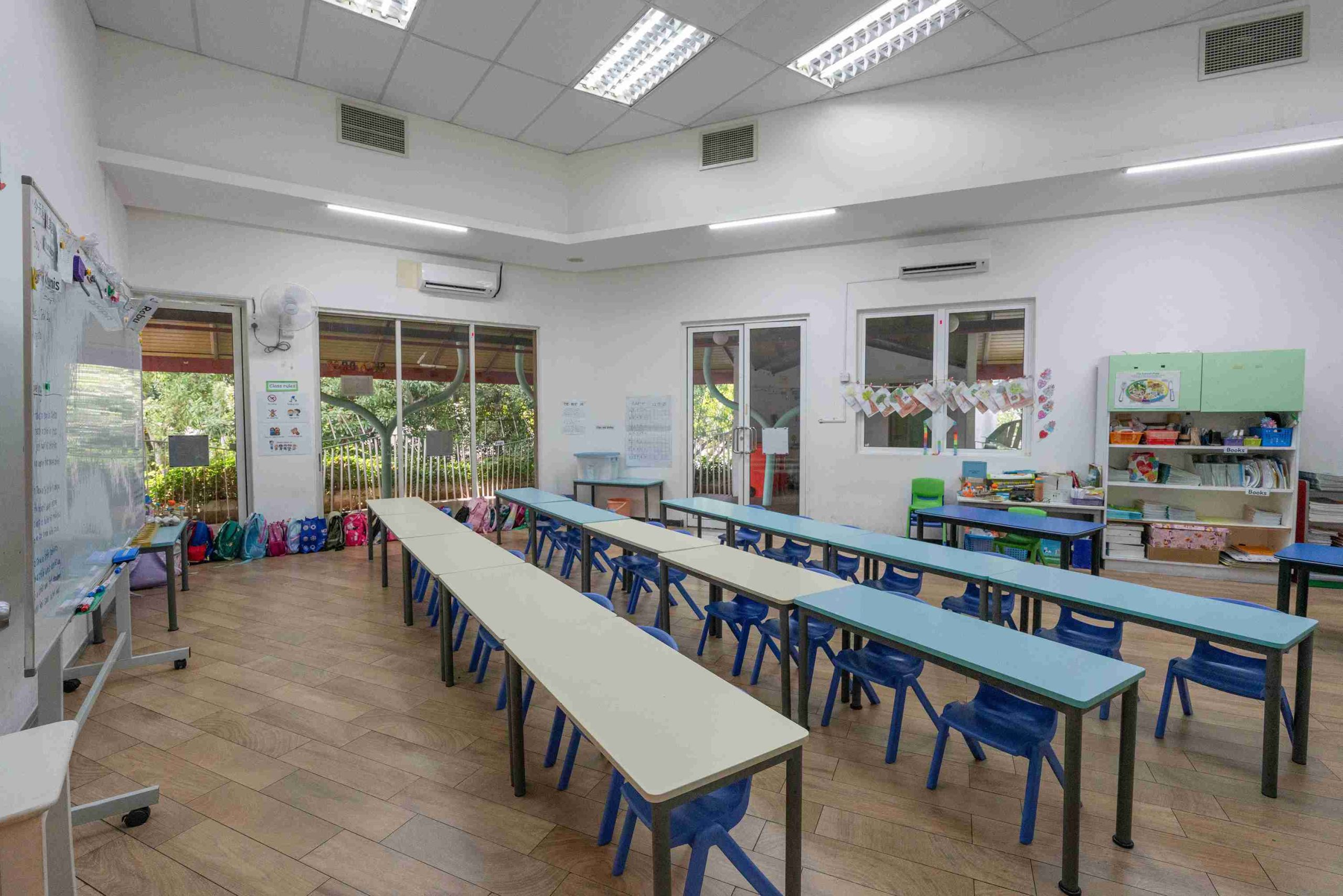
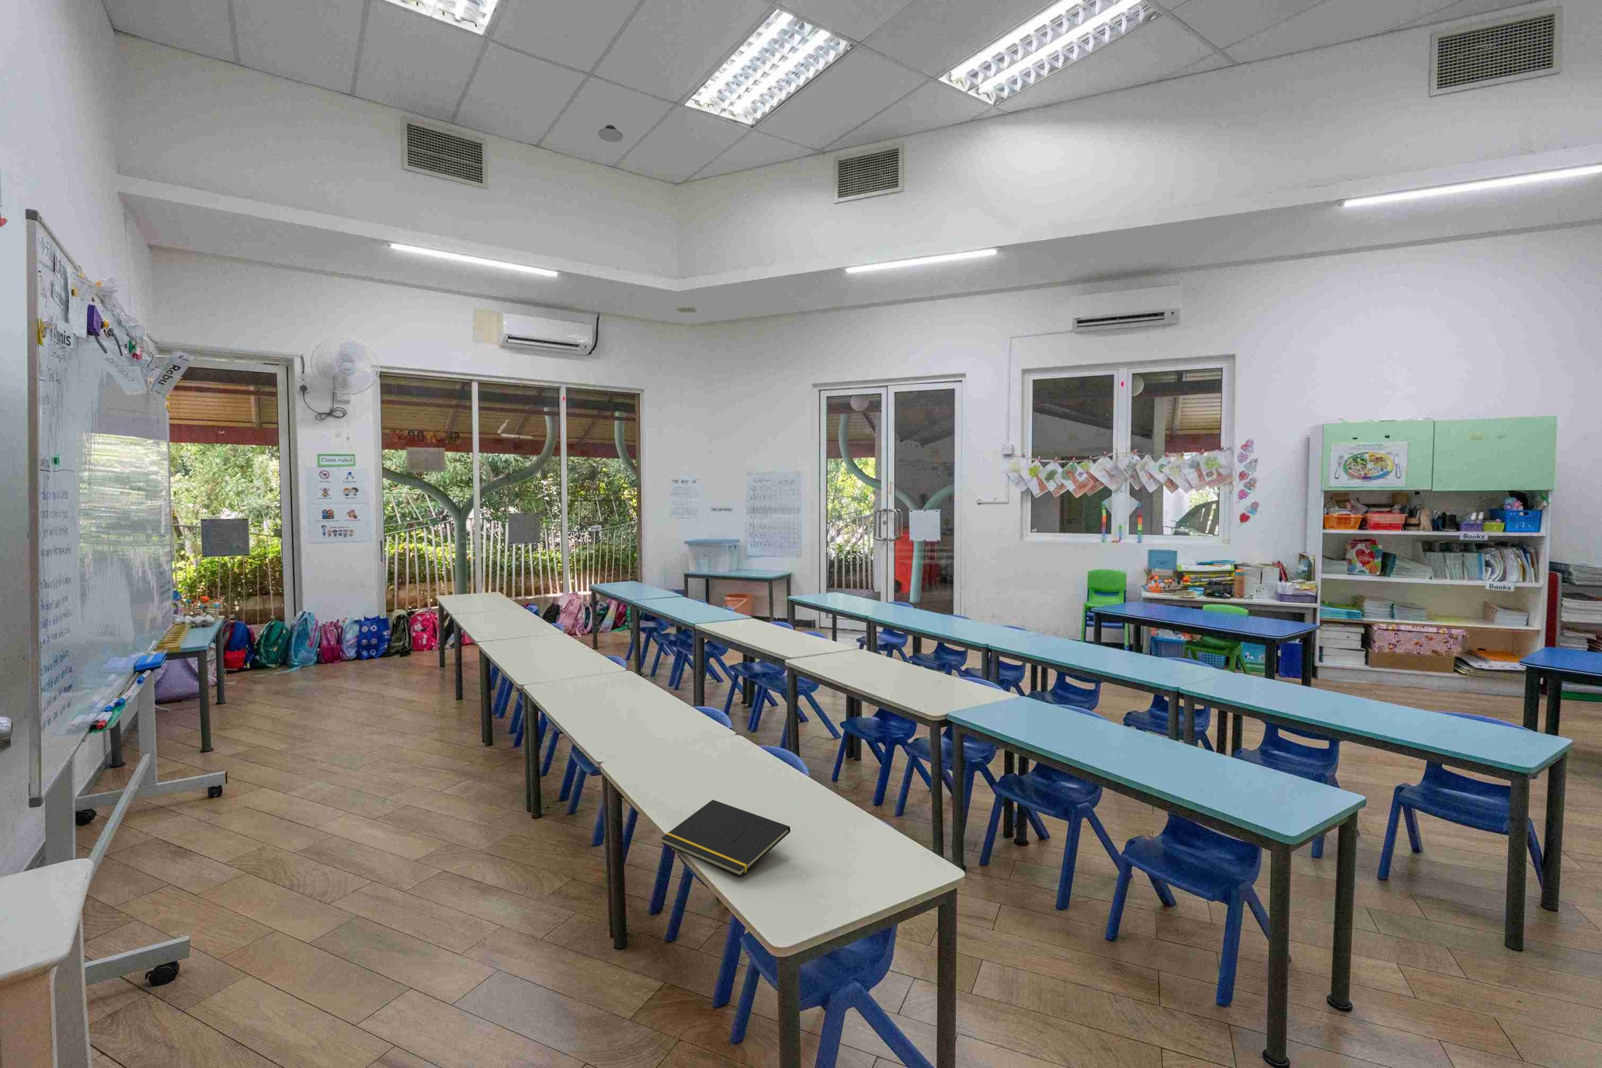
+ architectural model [598,124,624,143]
+ notepad [661,799,791,877]
